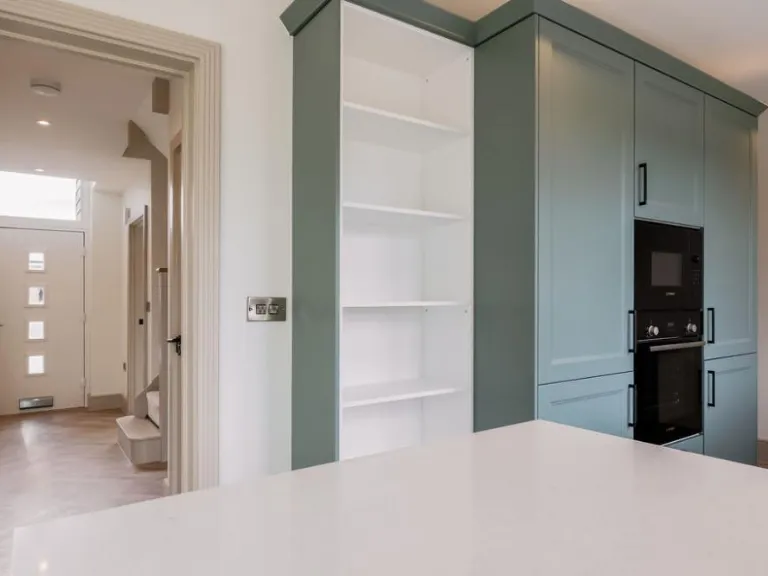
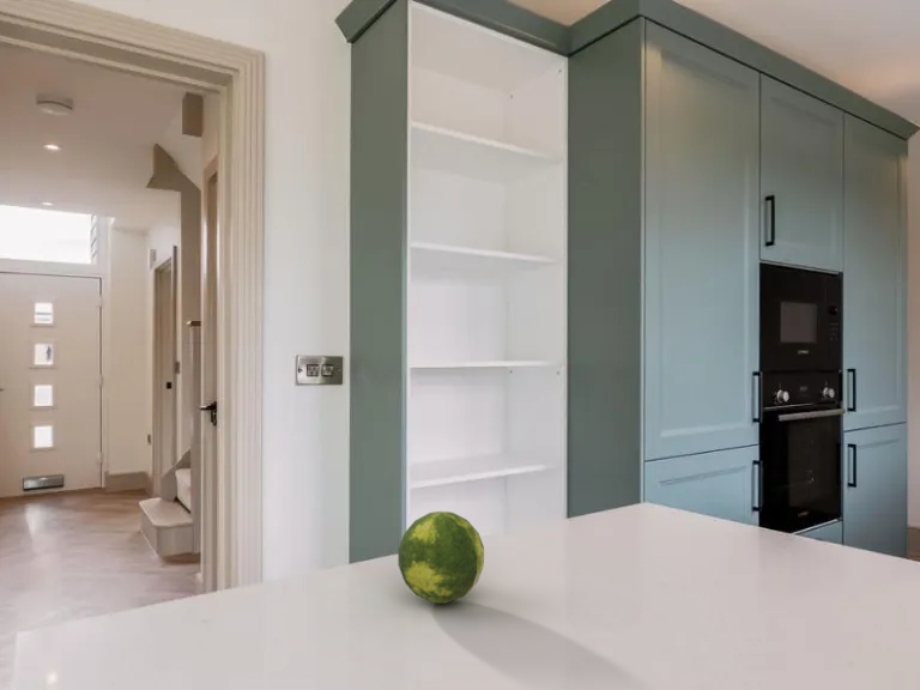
+ fruit [397,510,485,604]
